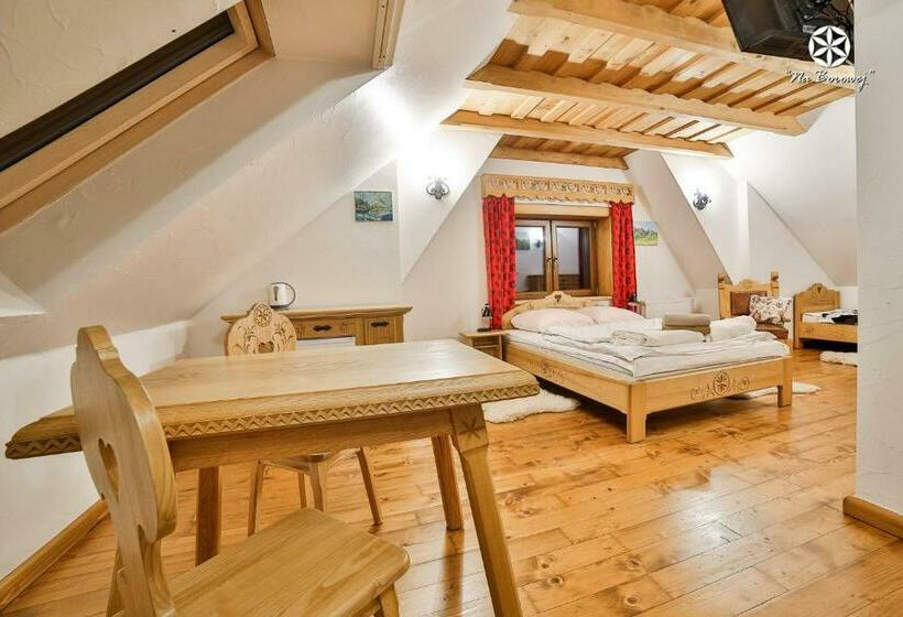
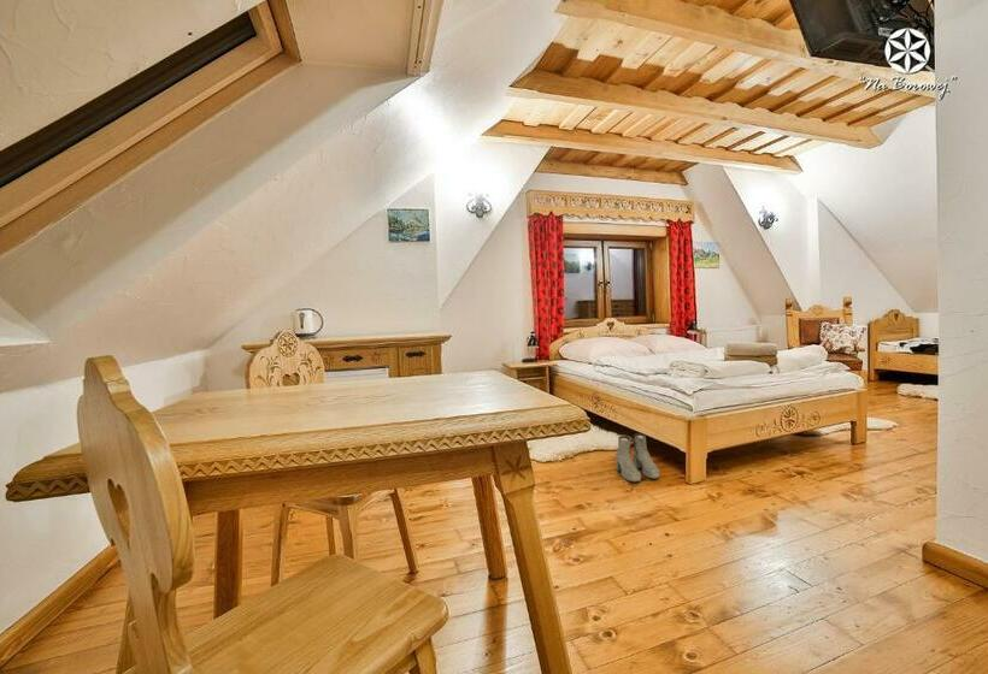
+ boots [614,432,660,483]
